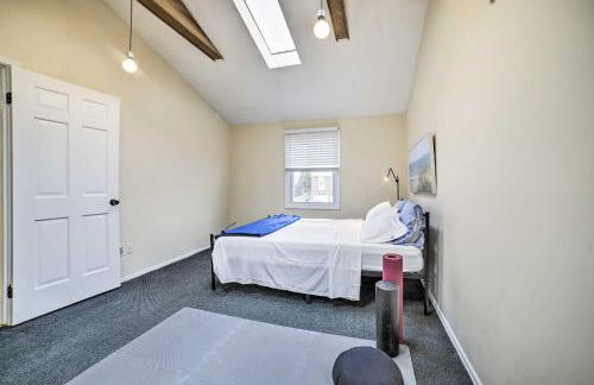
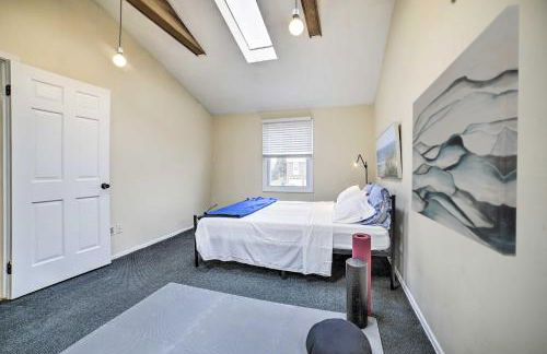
+ wall art [410,3,521,258]
